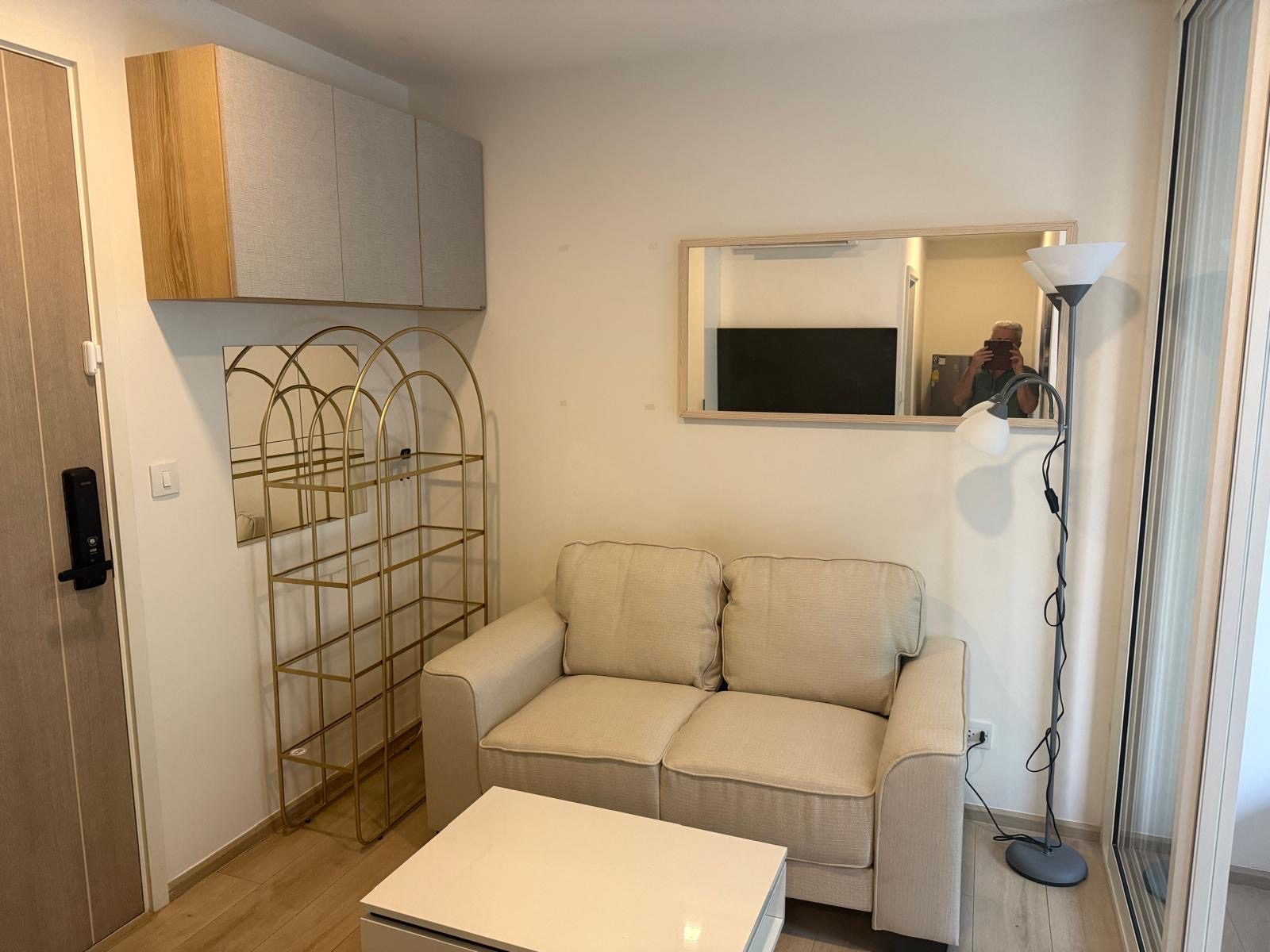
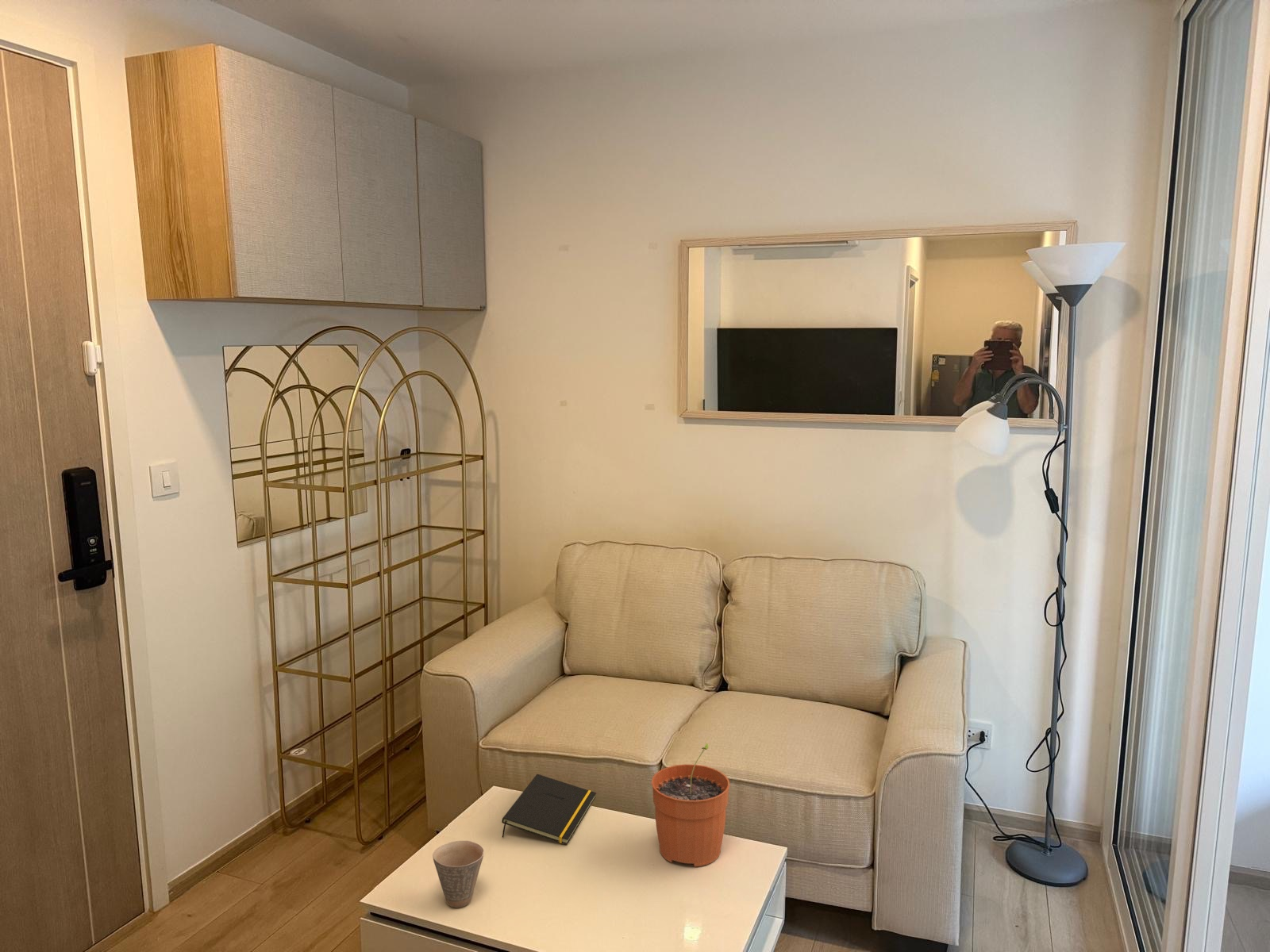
+ cup [432,840,485,908]
+ plant pot [651,743,730,868]
+ notepad [501,774,597,846]
